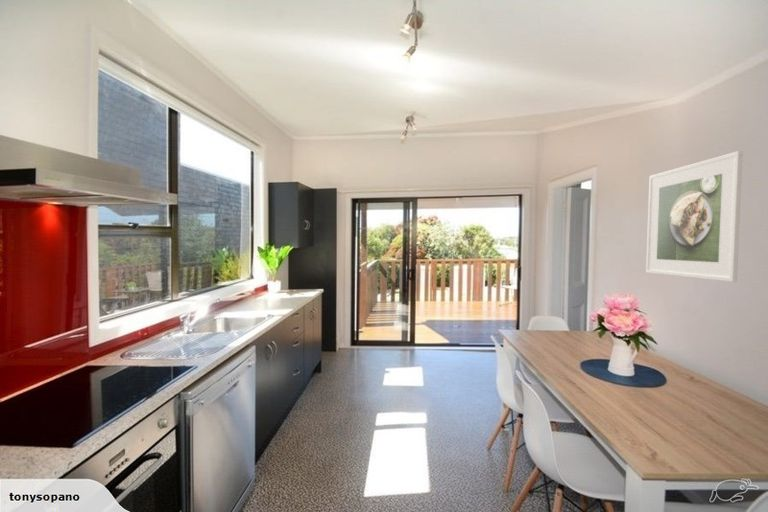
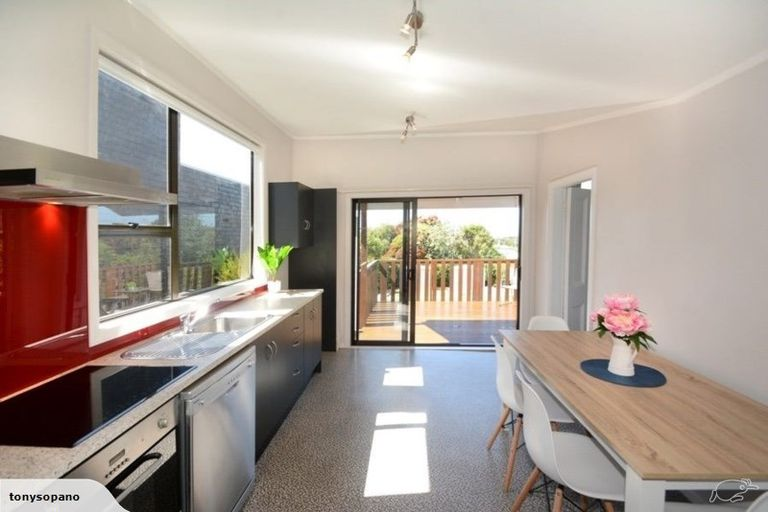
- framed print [645,150,744,283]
